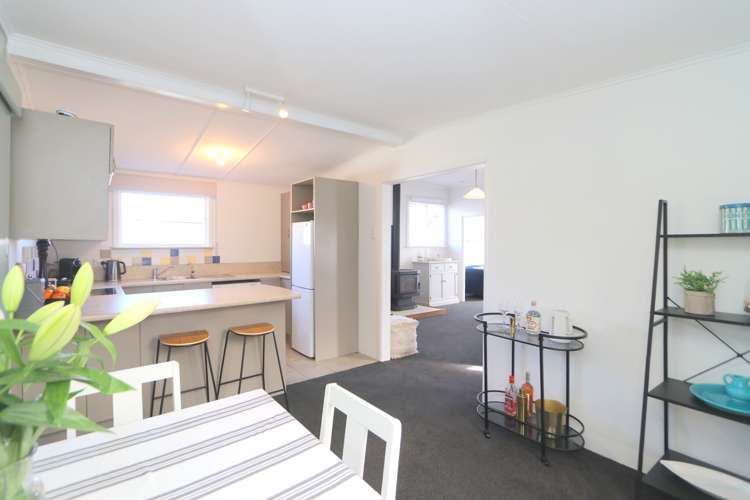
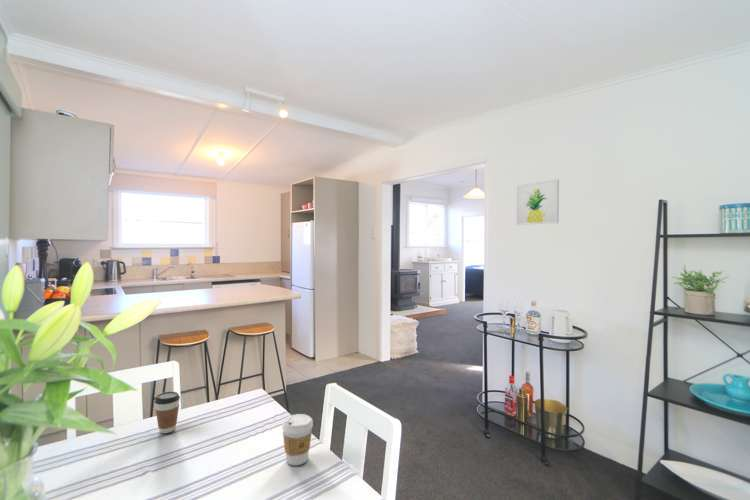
+ wall art [515,178,560,226]
+ coffee cup [281,413,314,466]
+ coffee cup [154,391,181,434]
